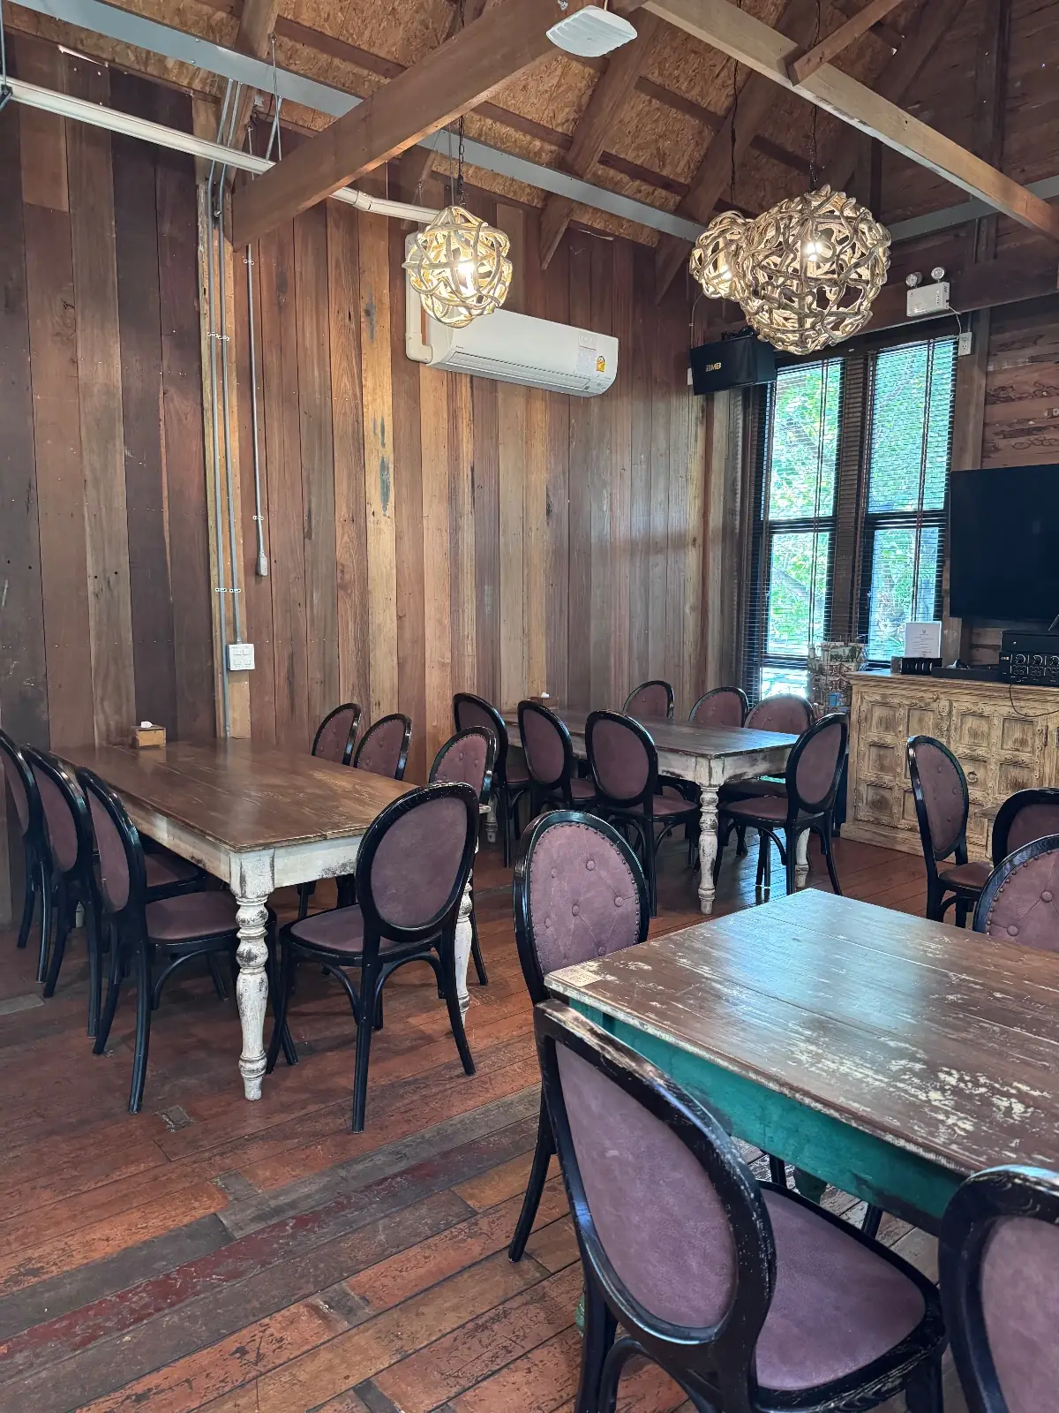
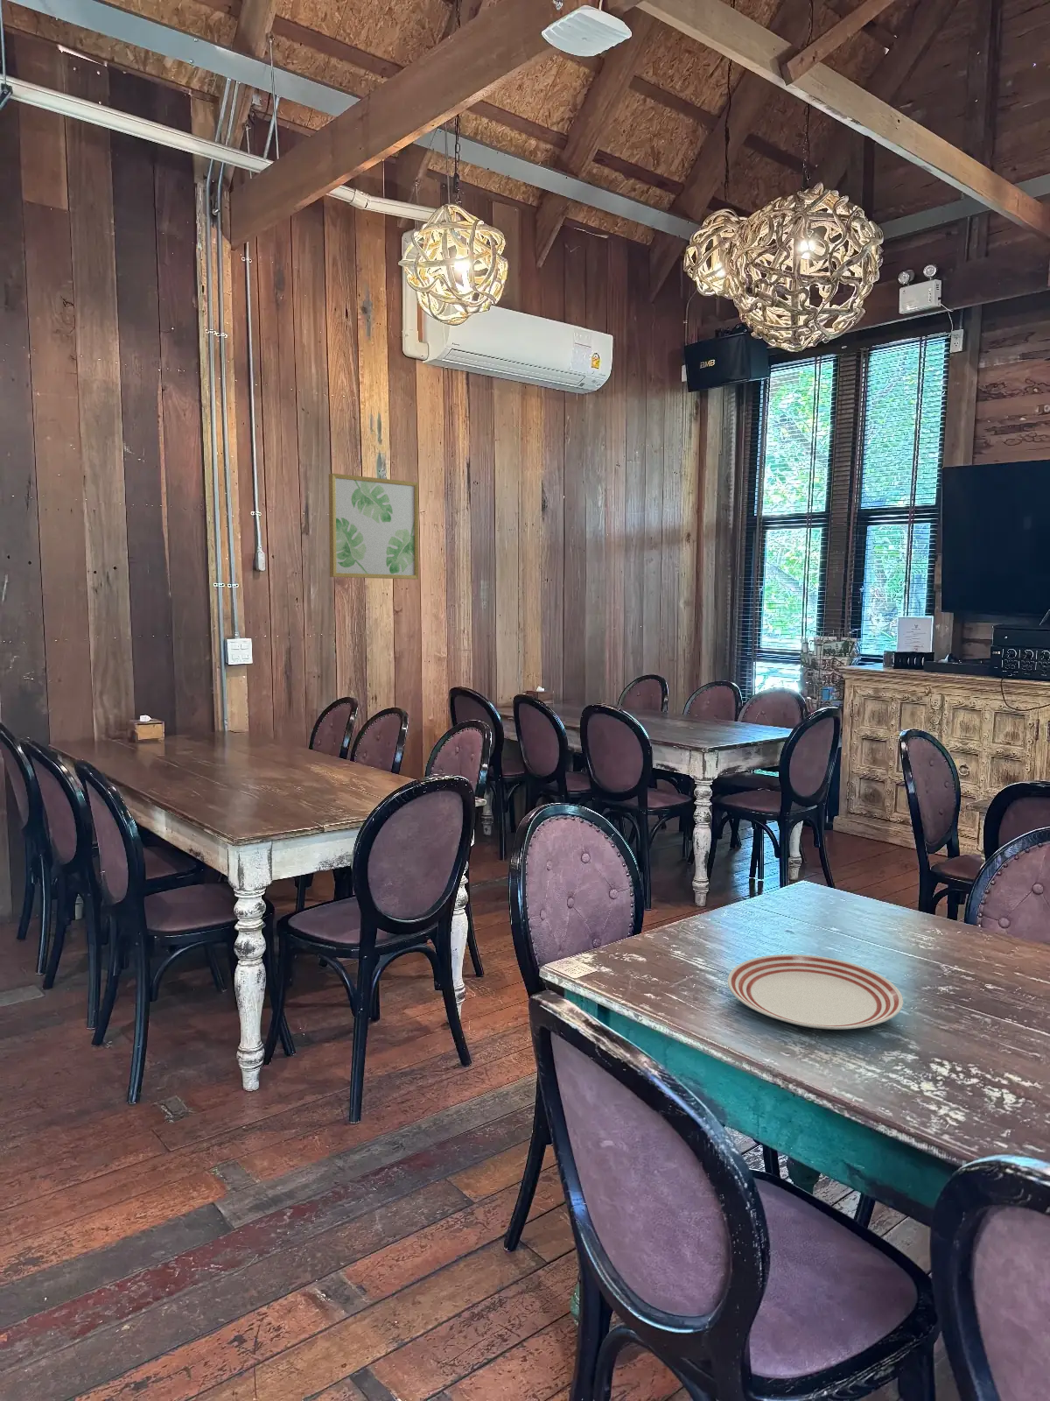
+ dinner plate [727,953,904,1030]
+ wall art [329,473,419,580]
